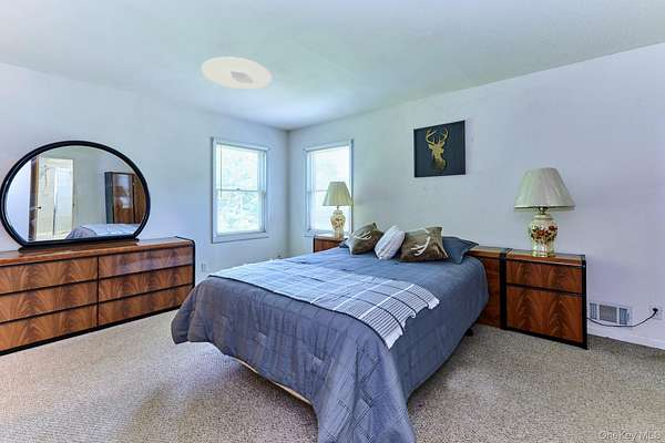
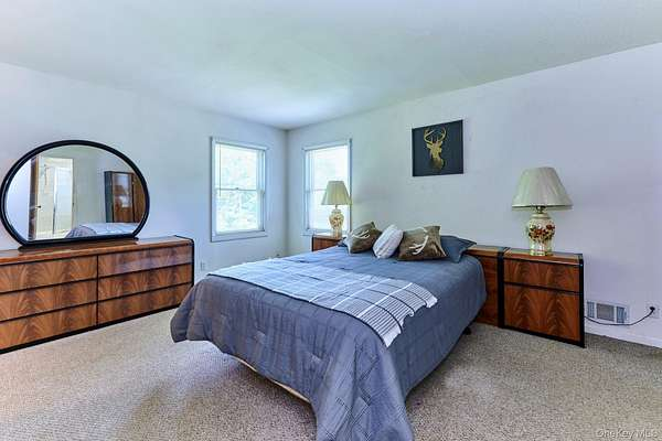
- ceiling light [201,55,273,91]
